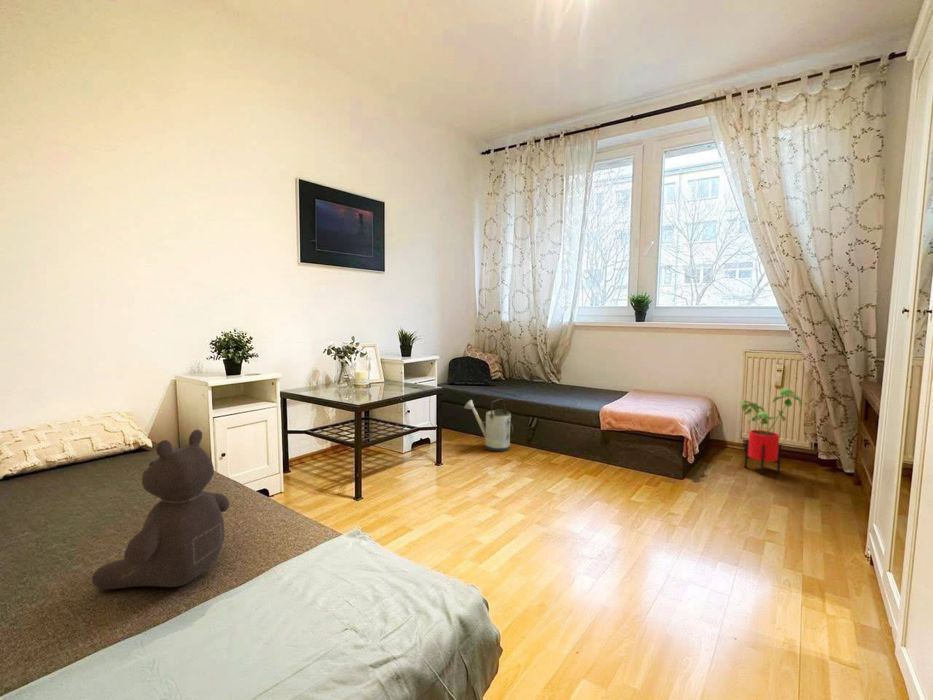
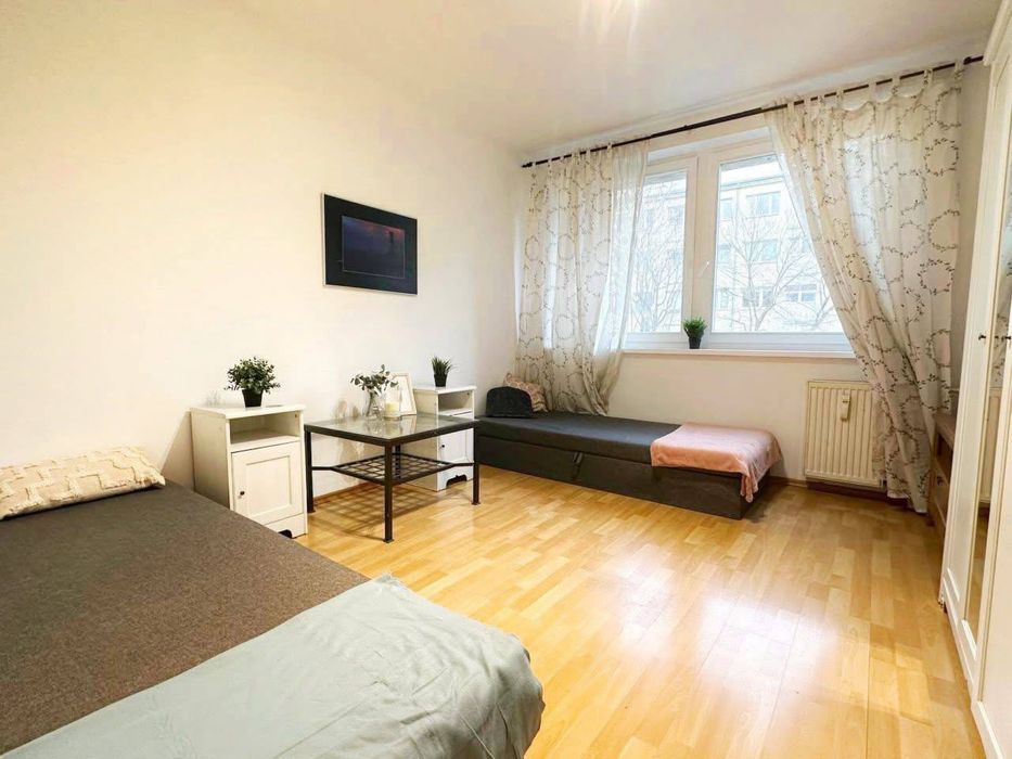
- teddy bear [91,429,230,590]
- watering can [463,398,514,452]
- house plant [737,387,802,475]
